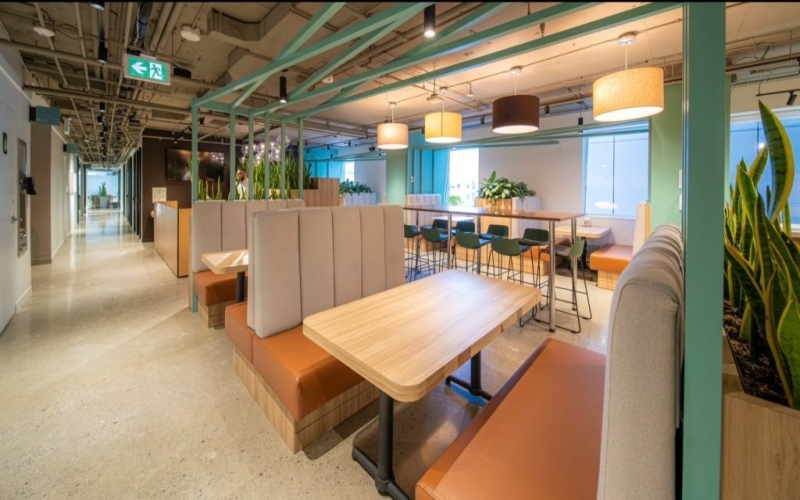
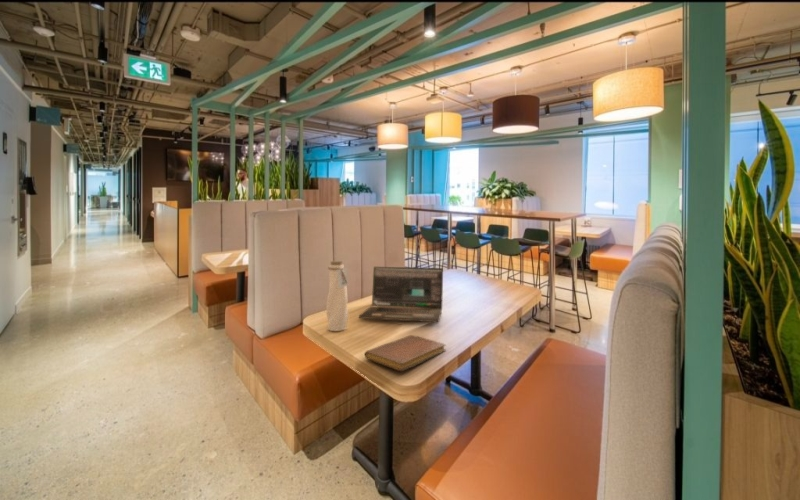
+ notebook [364,334,447,372]
+ water bottle [326,260,350,332]
+ laptop [358,266,444,323]
